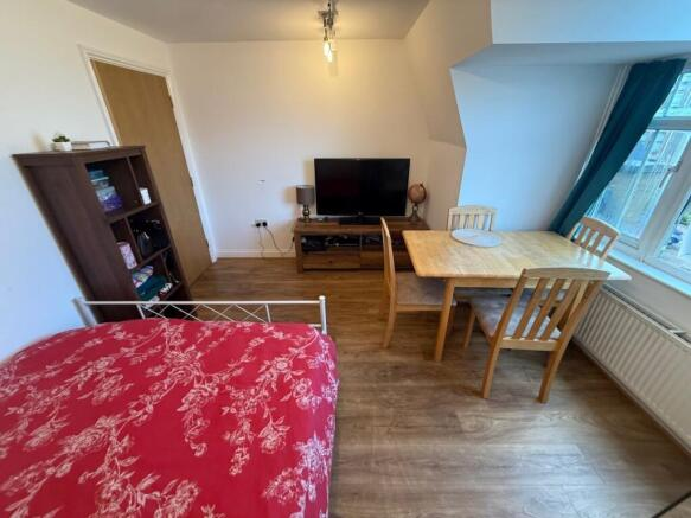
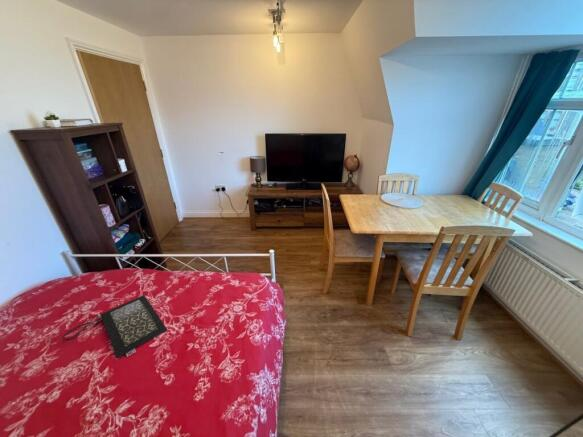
+ clutch bag [61,294,168,358]
